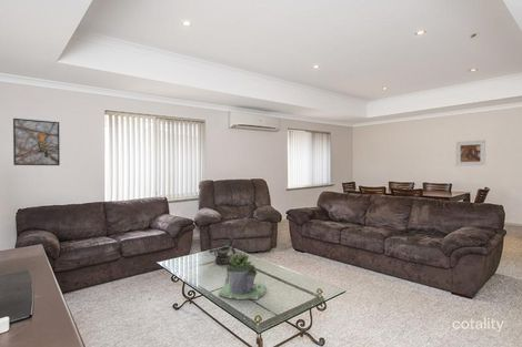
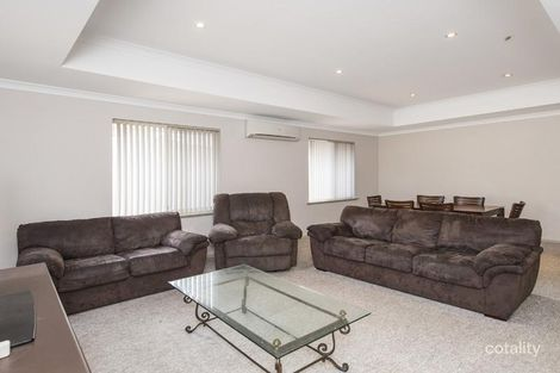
- succulent planter [218,252,268,300]
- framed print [12,118,61,166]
- decorative bowl [209,237,237,265]
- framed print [455,139,486,167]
